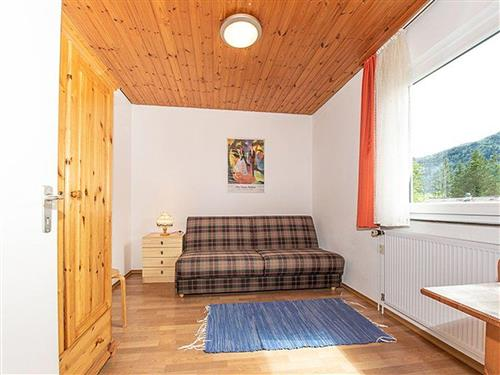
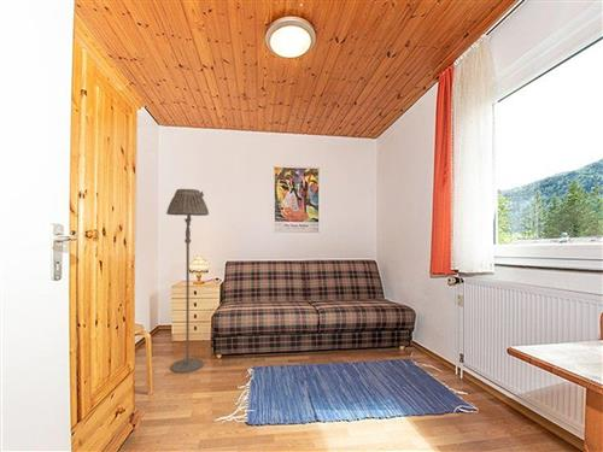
+ floor lamp [165,188,210,375]
